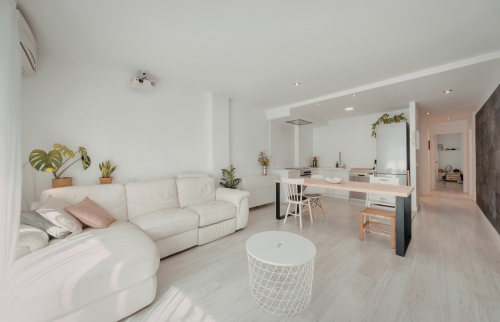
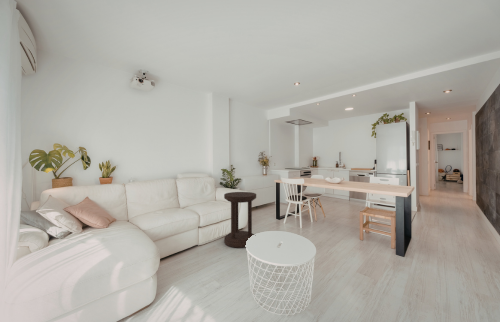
+ side table [223,191,257,249]
